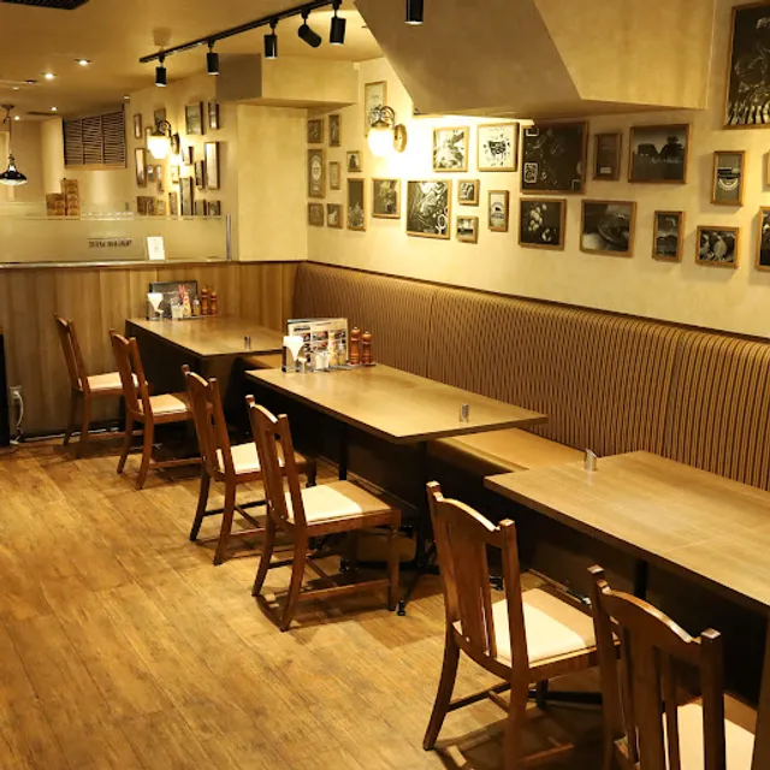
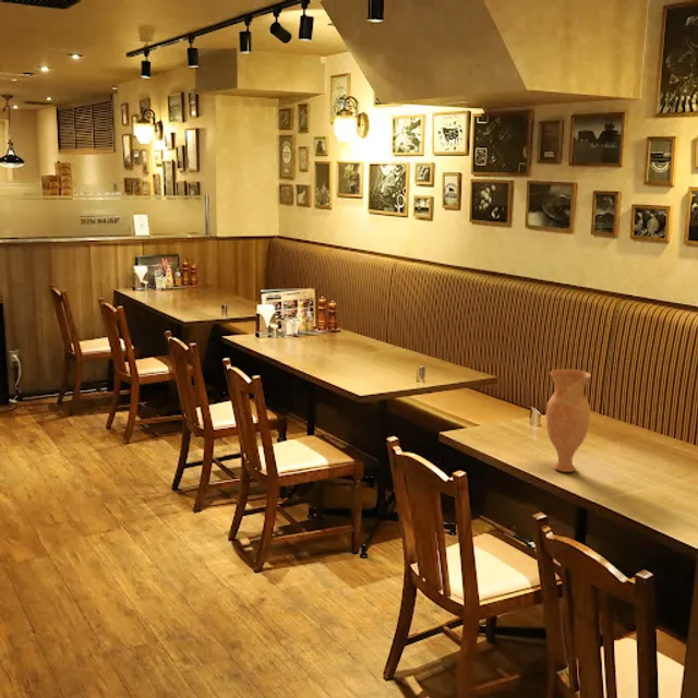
+ vase [545,369,592,473]
